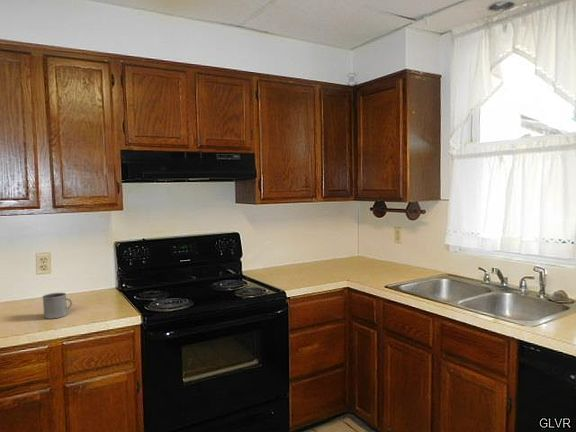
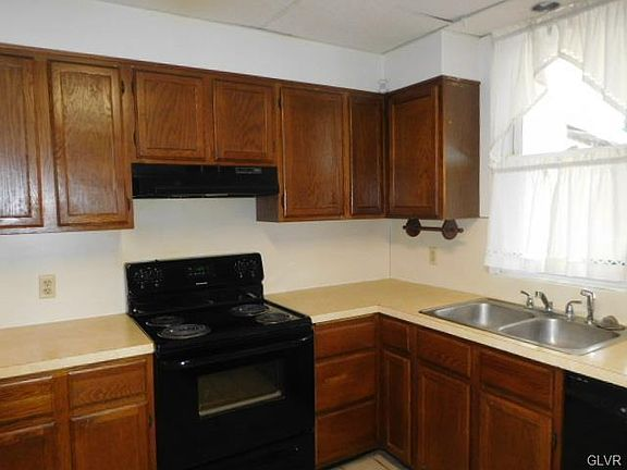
- mug [41,292,73,320]
